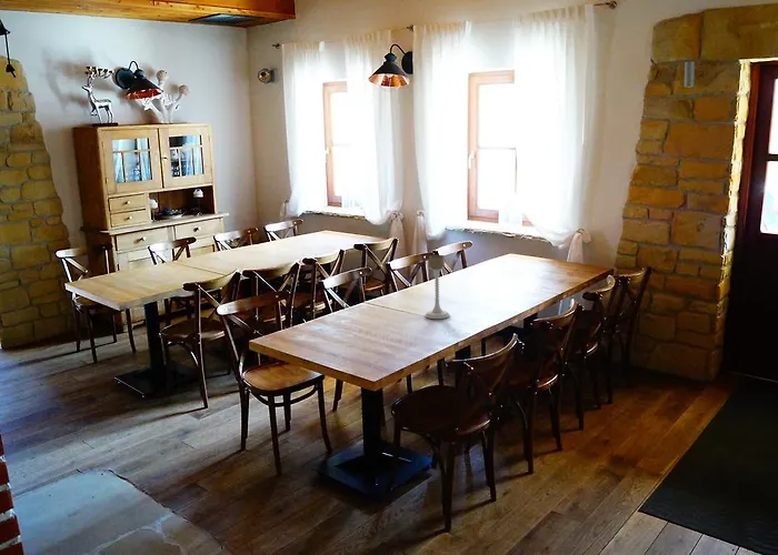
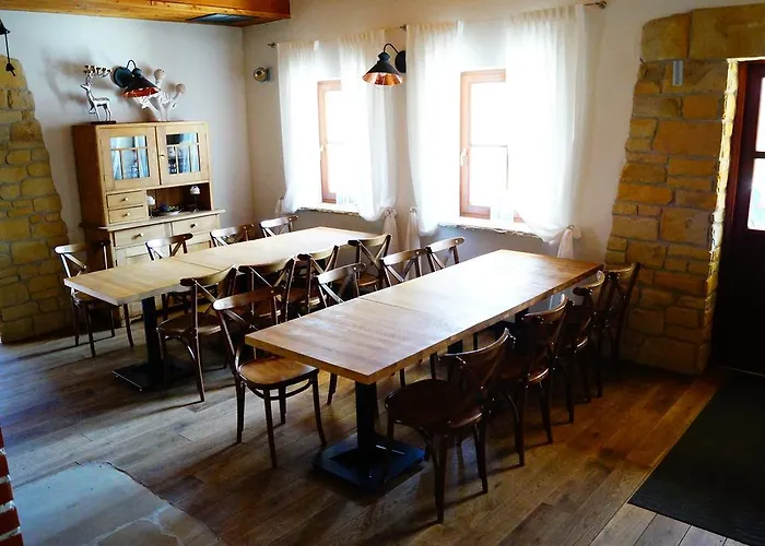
- candle holder [423,254,451,320]
